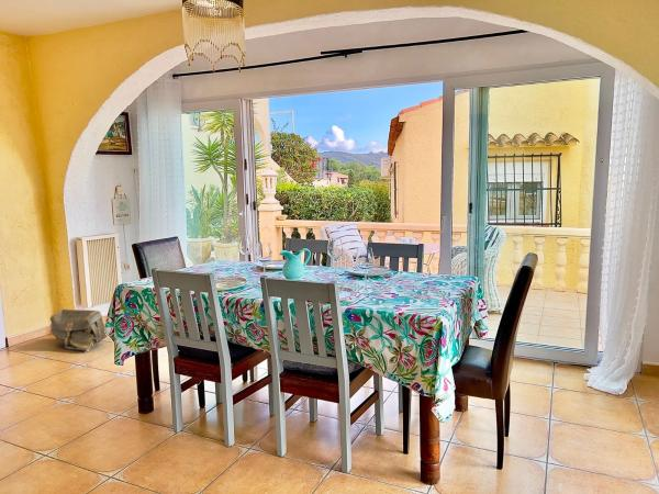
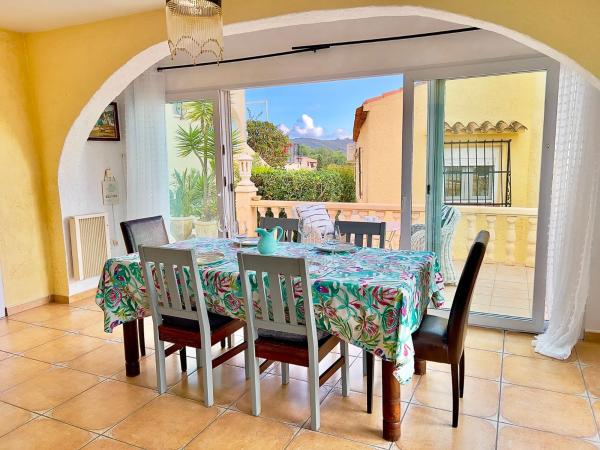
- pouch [49,307,108,352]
